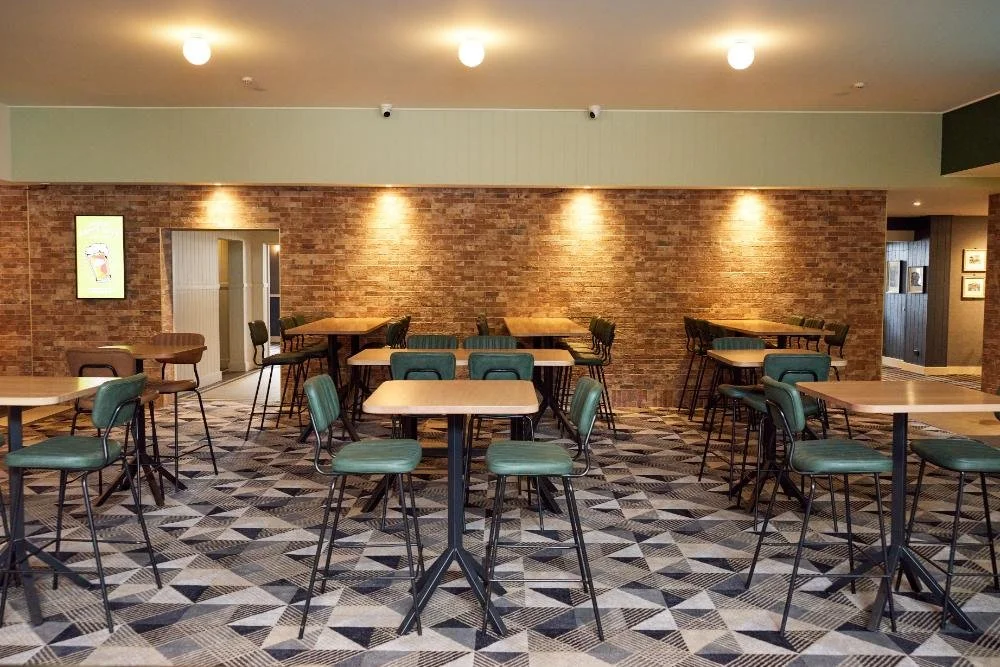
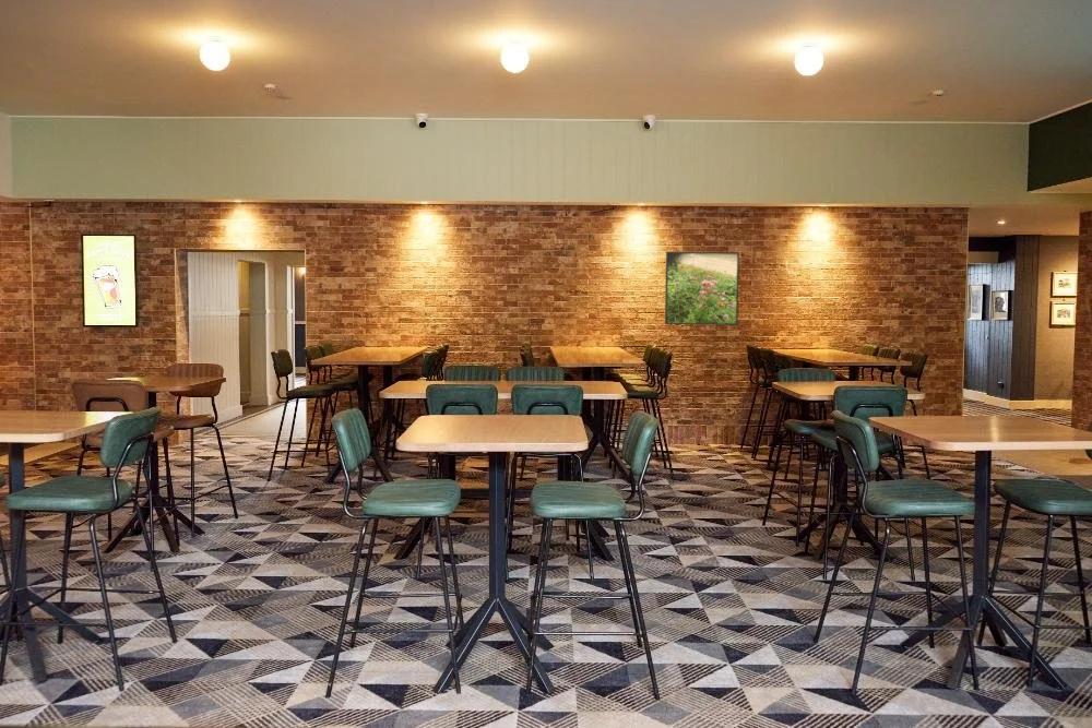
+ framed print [664,251,740,326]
